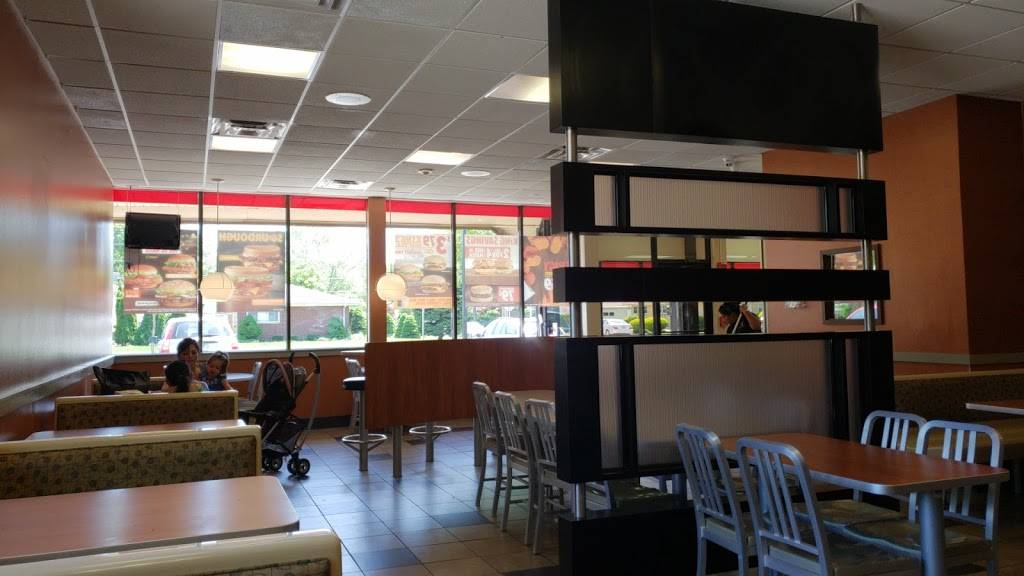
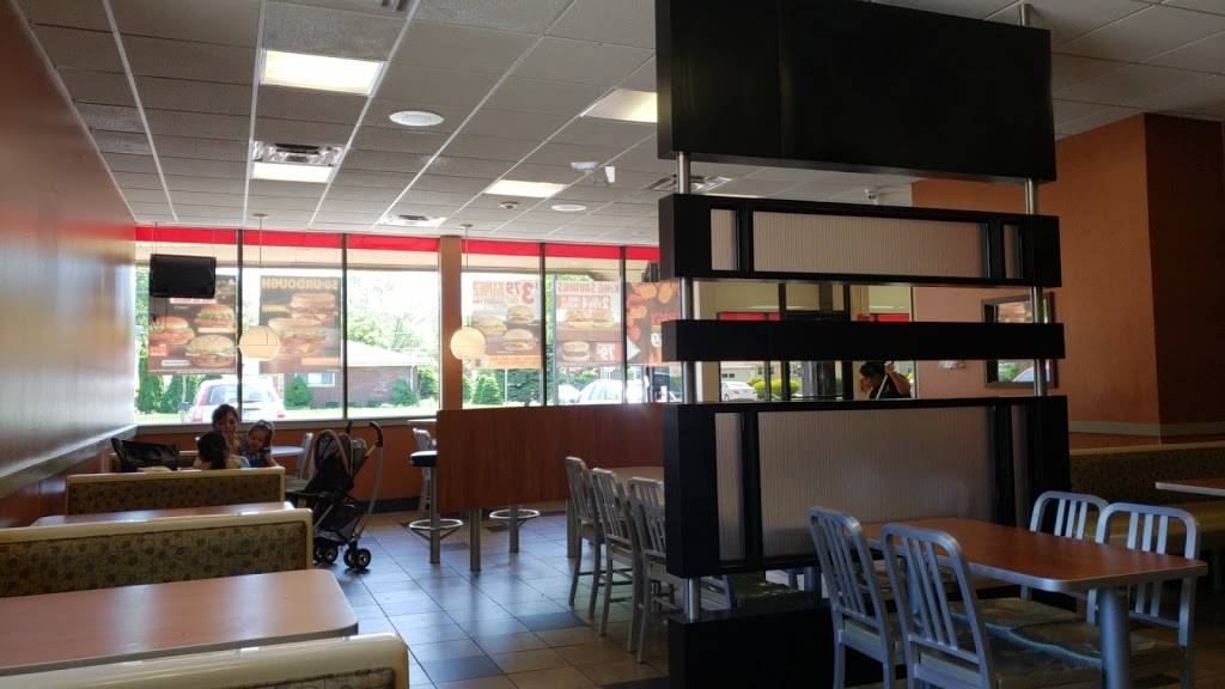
+ security camera [569,160,616,188]
